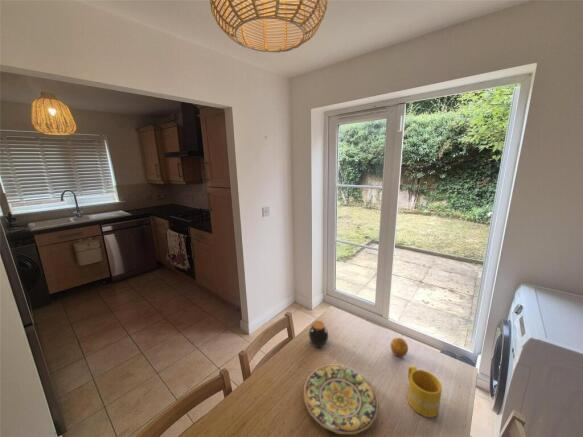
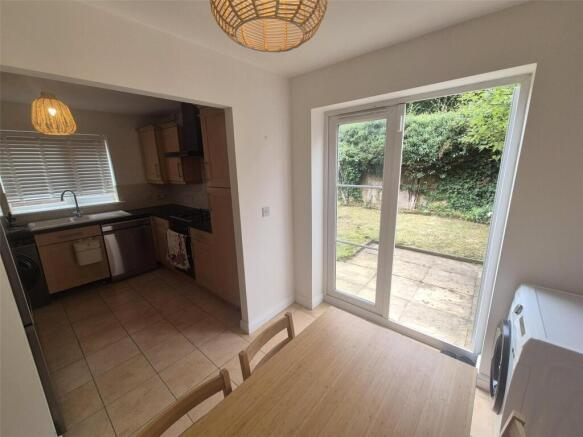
- plate [303,363,379,435]
- jar [308,320,329,348]
- fruit [390,337,409,358]
- mug [407,365,443,418]
